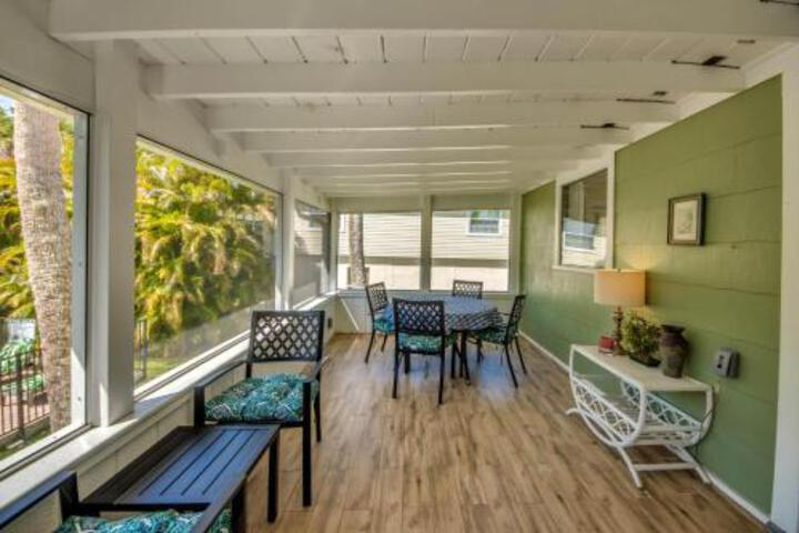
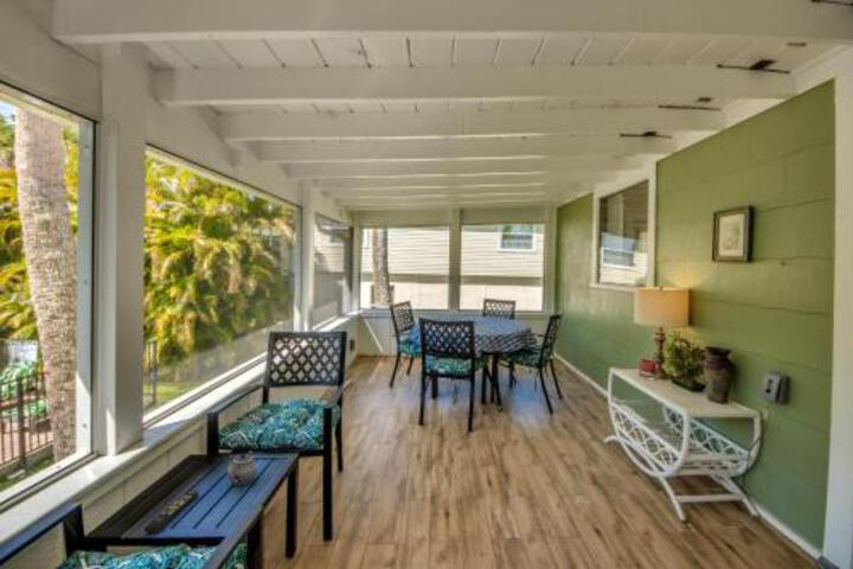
+ remote control [143,490,200,533]
+ teapot [226,450,258,486]
